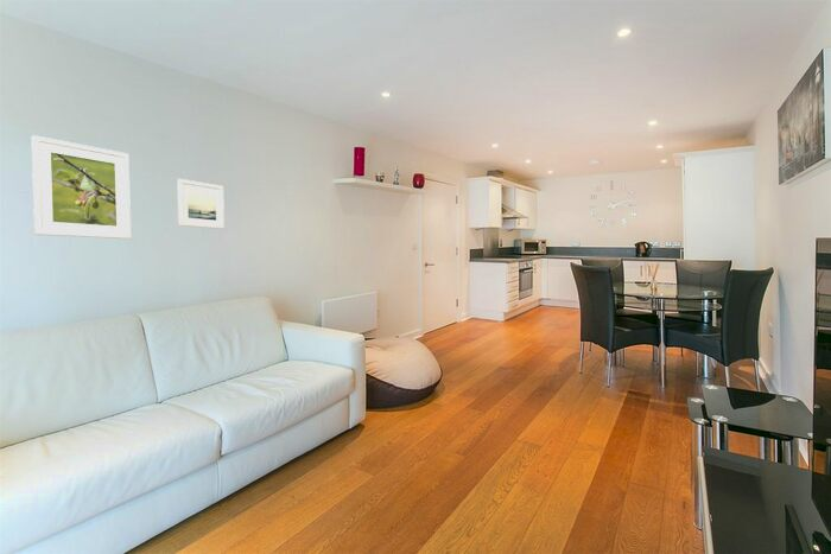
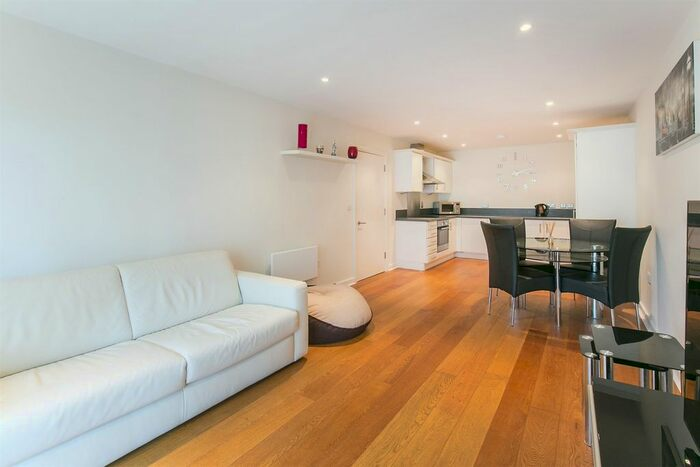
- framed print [31,134,132,240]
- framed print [176,178,226,230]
